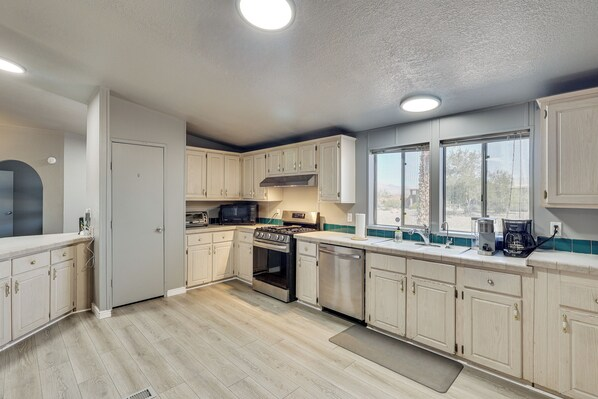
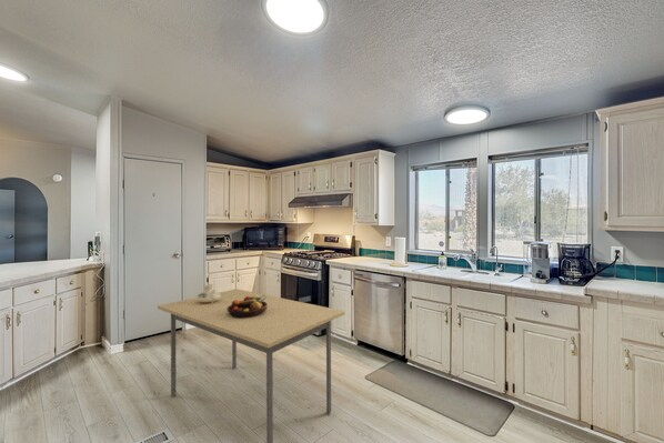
+ dining table [157,288,345,443]
+ pitcher [195,283,221,303]
+ fruit bowl [228,293,269,319]
